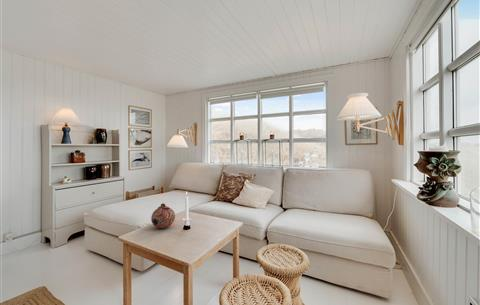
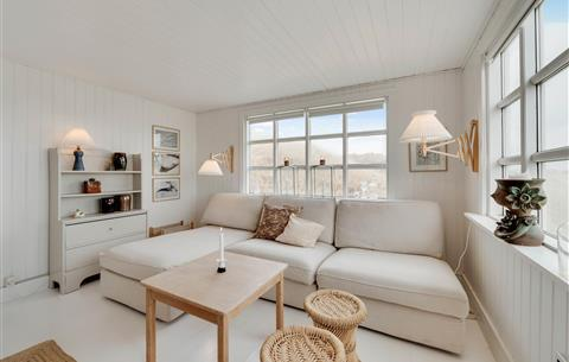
- decorative ball [150,202,176,230]
